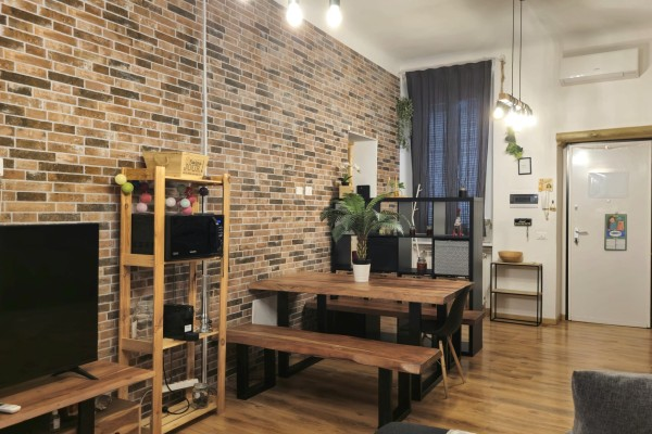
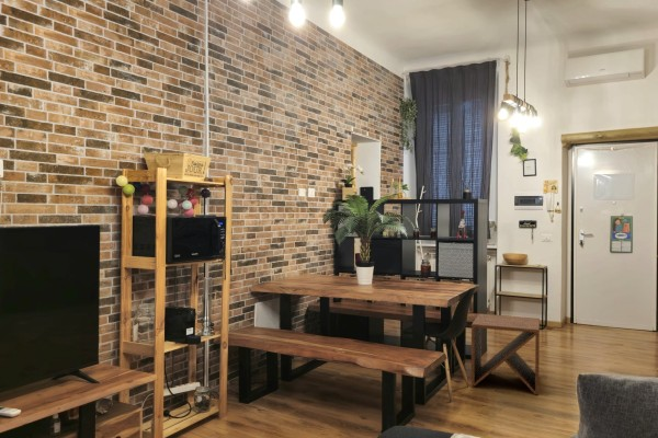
+ side table [470,313,541,396]
